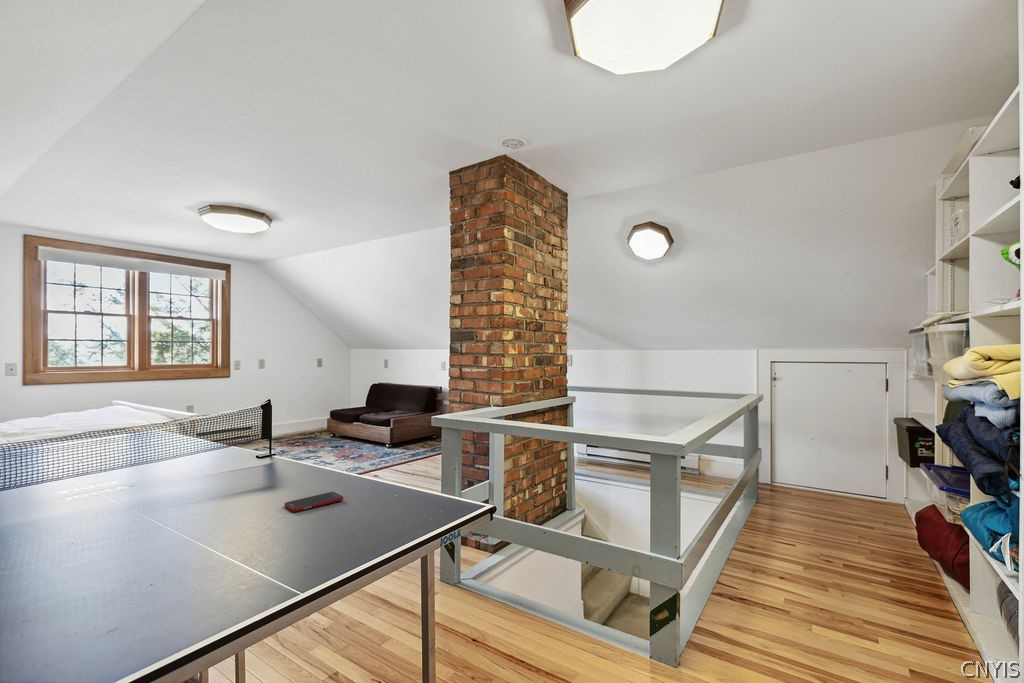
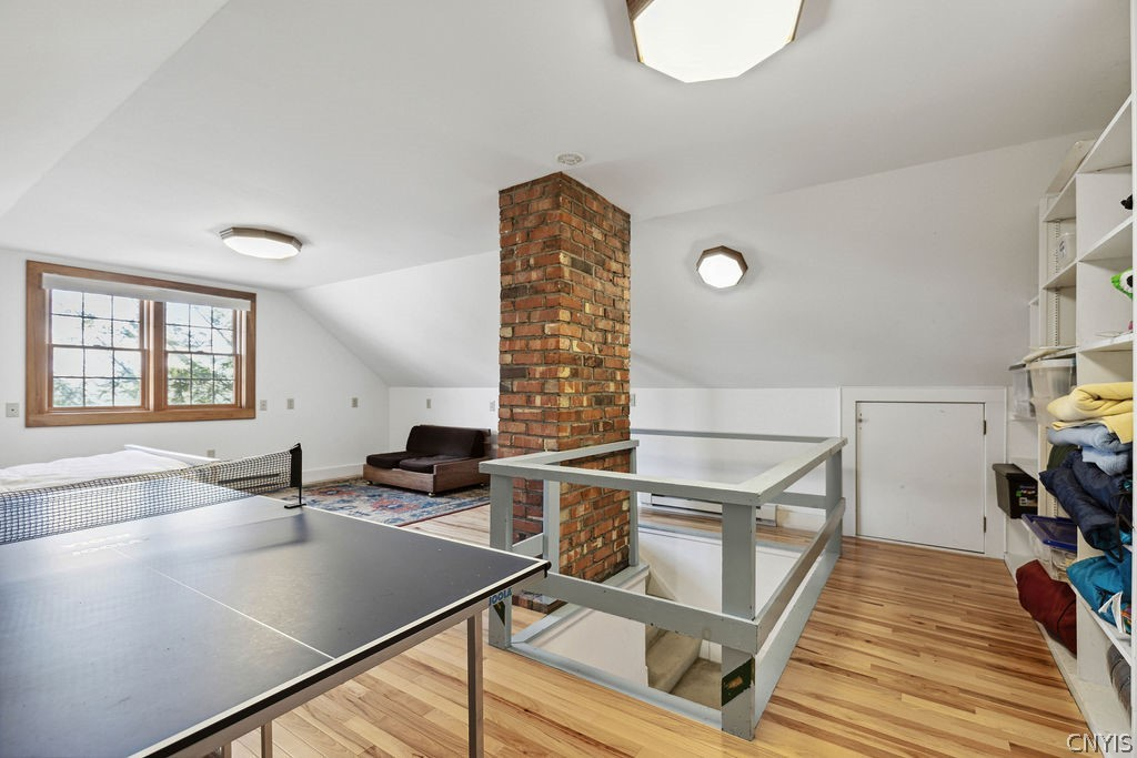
- cell phone [283,491,344,513]
